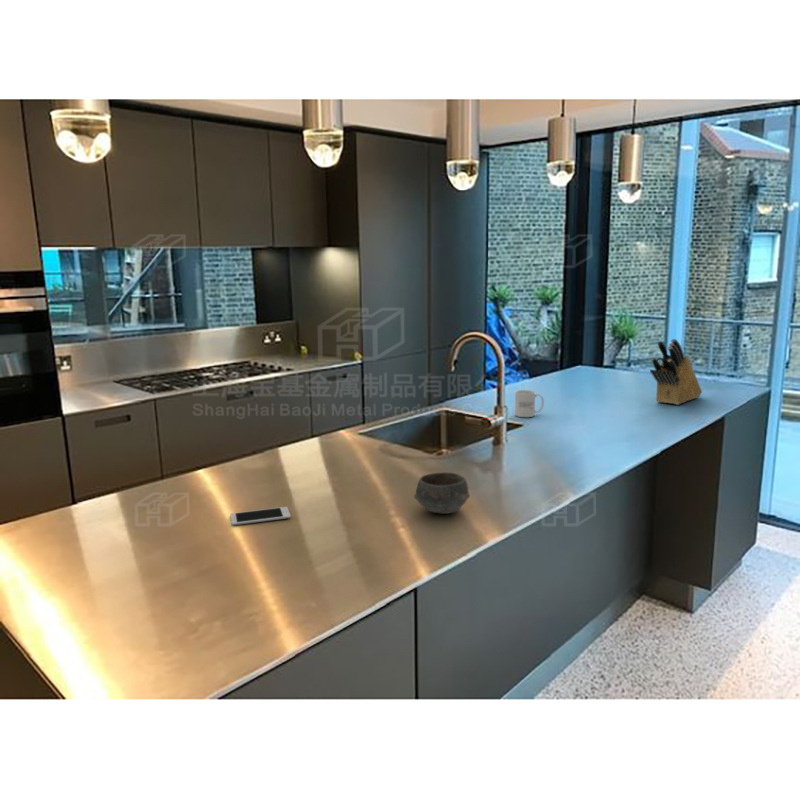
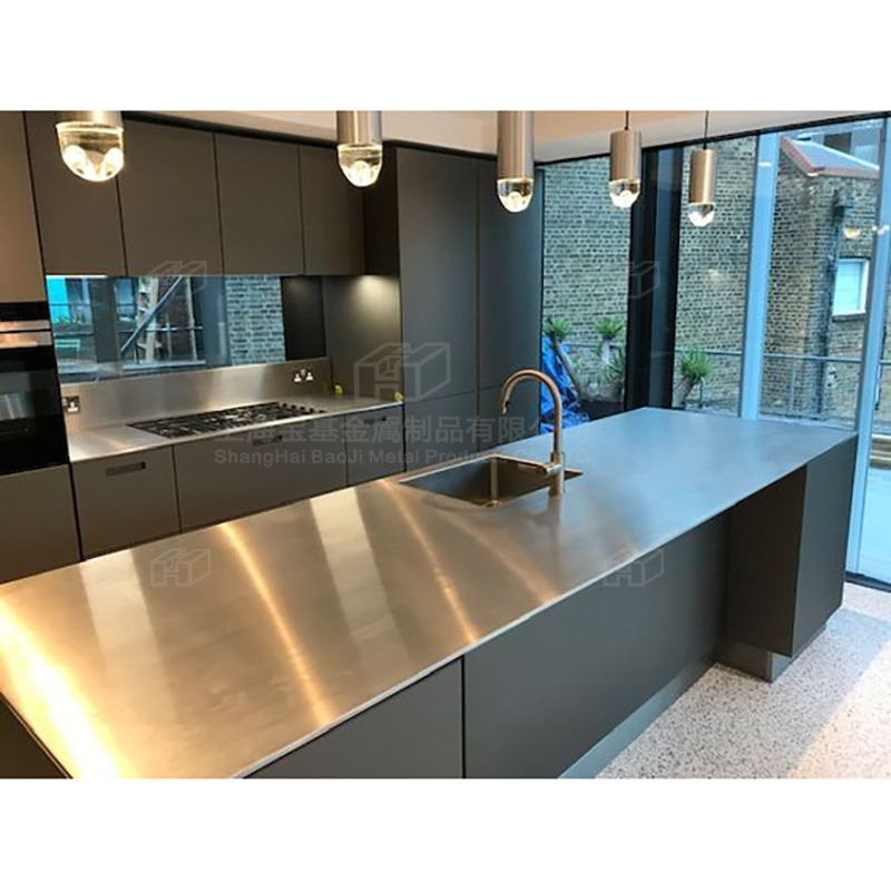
- knife block [649,338,703,406]
- bowl [413,472,471,515]
- cell phone [229,506,292,526]
- mug [514,389,545,418]
